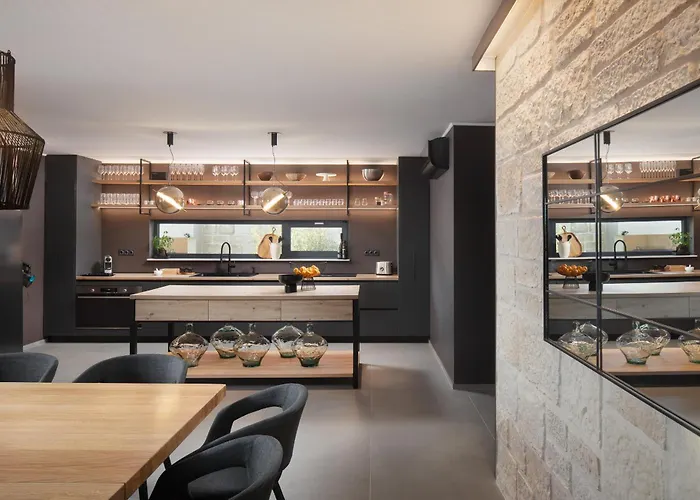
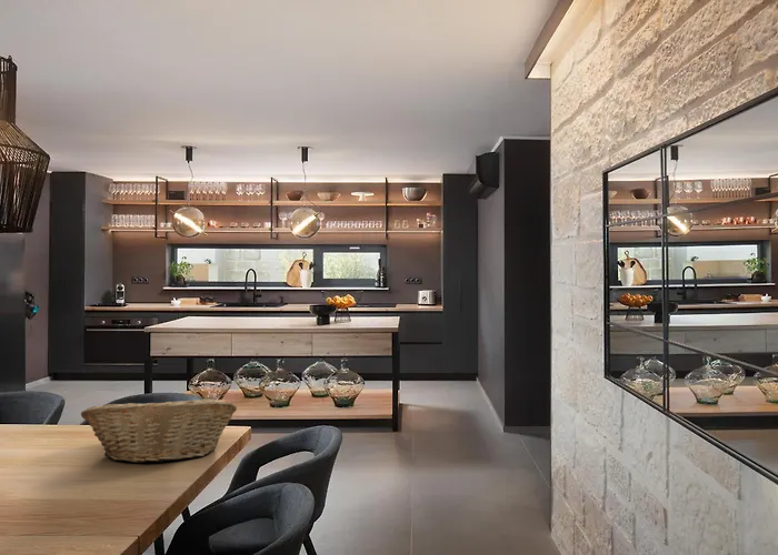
+ fruit basket [80,395,238,464]
